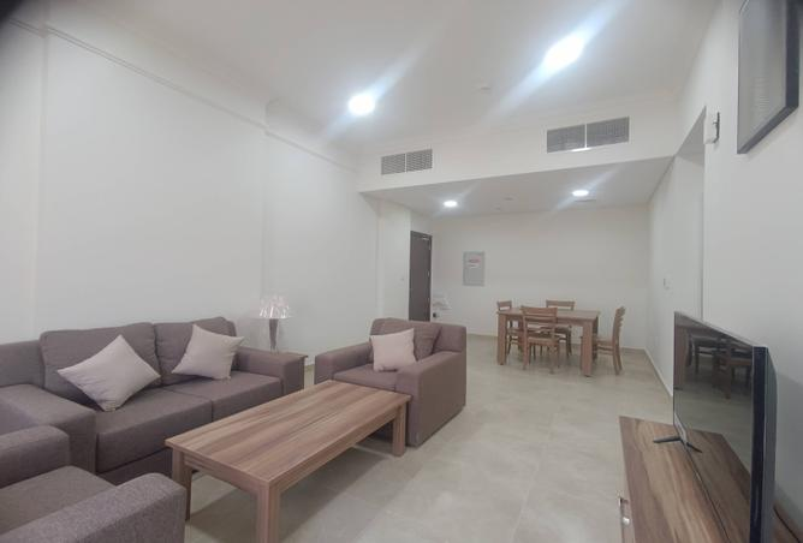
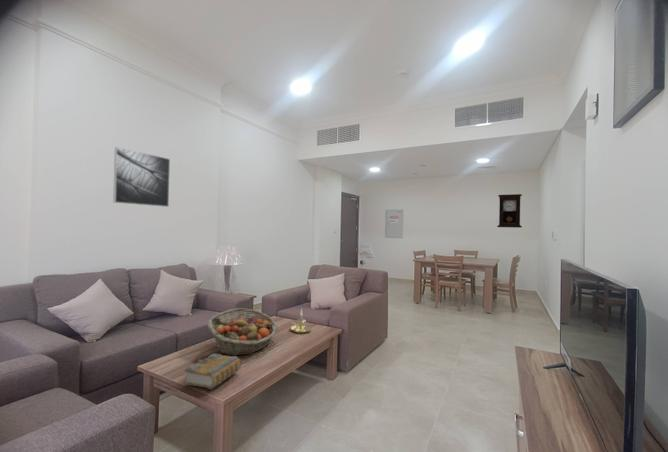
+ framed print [112,146,171,208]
+ book [183,352,242,390]
+ candle holder [289,308,313,334]
+ pendulum clock [496,193,523,229]
+ fruit basket [207,307,278,356]
